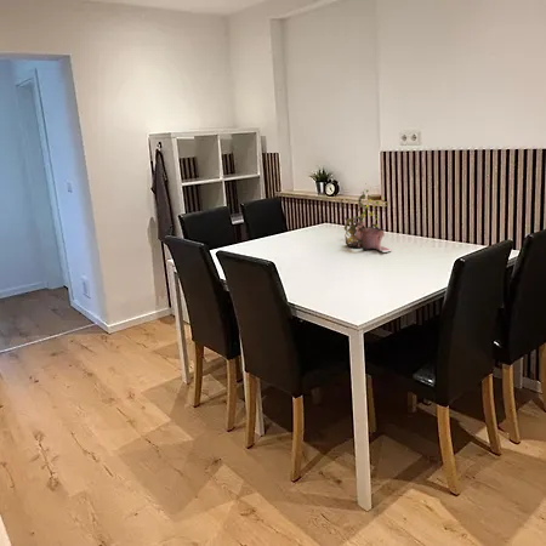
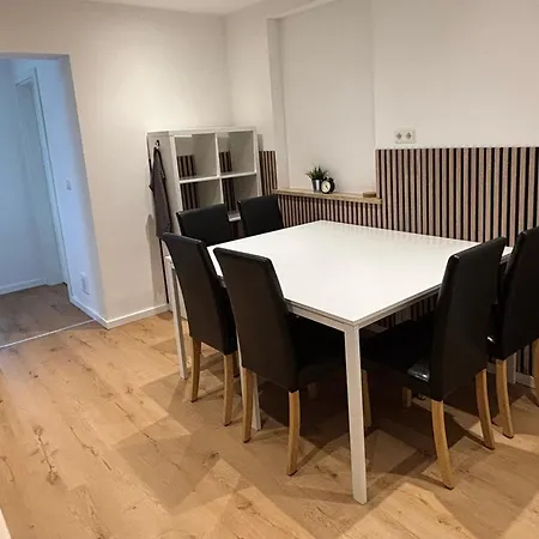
- plant pot [340,182,392,252]
